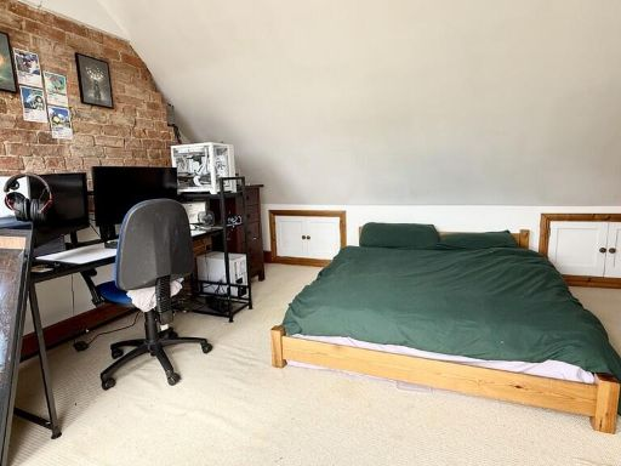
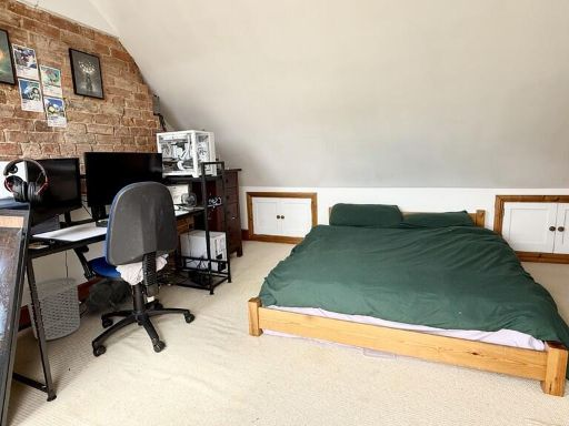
+ waste bin [23,276,81,342]
+ backpack [84,277,132,313]
